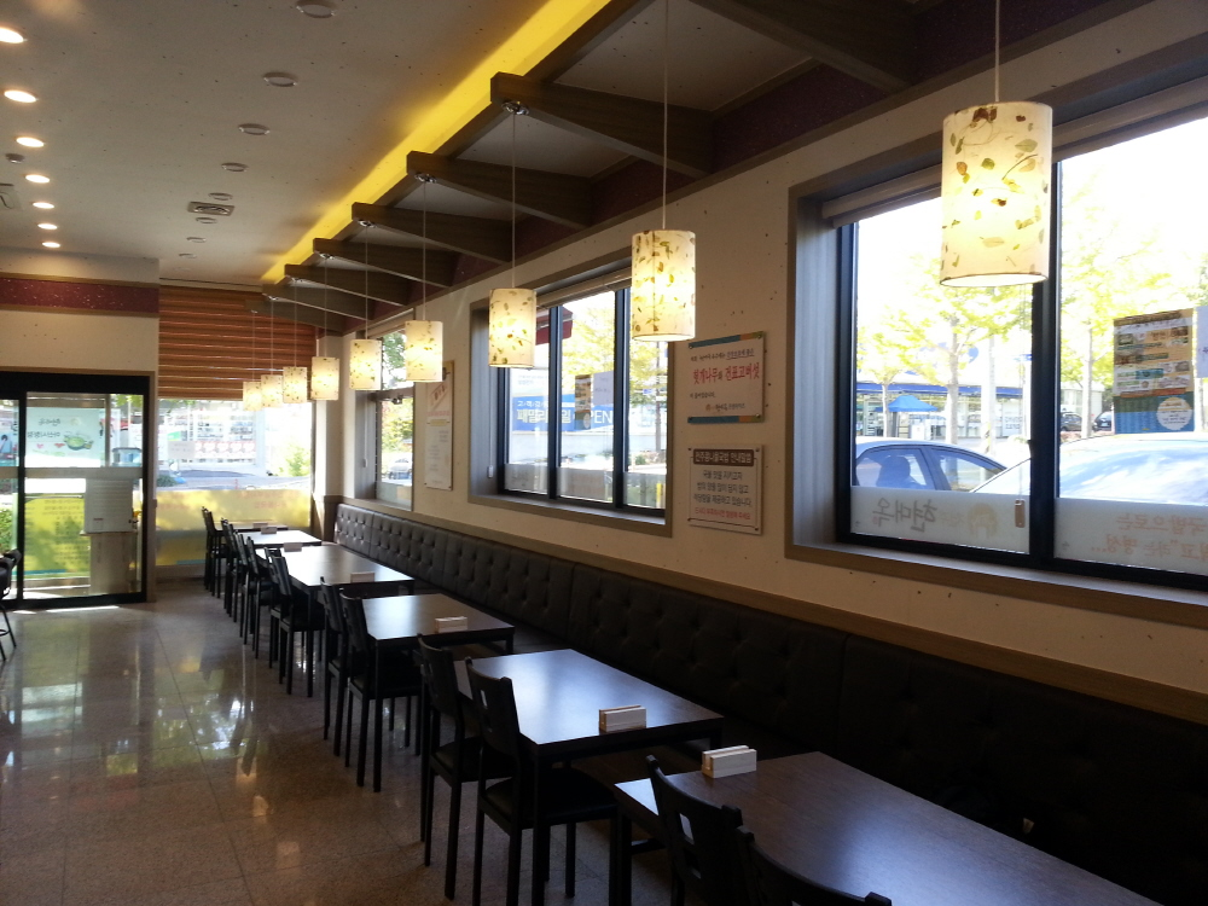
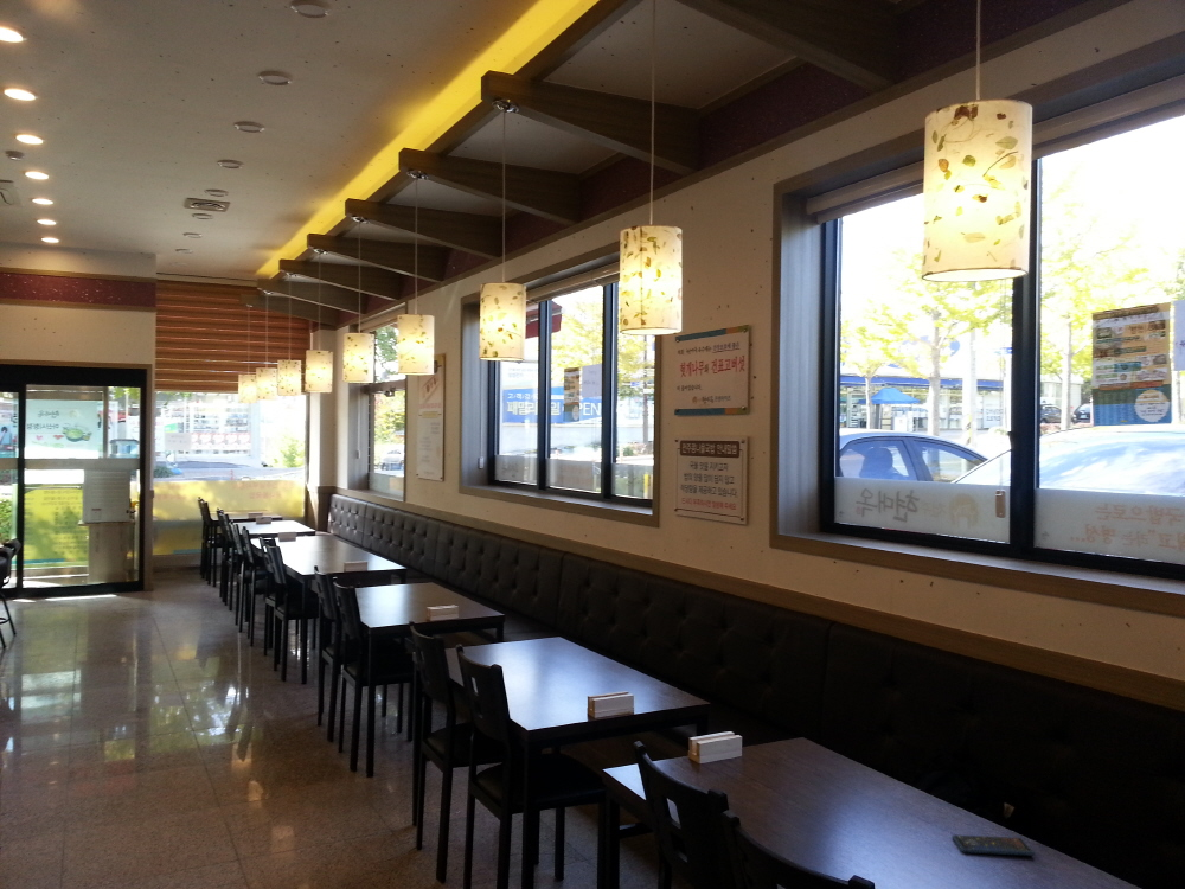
+ smartphone [952,833,1036,857]
